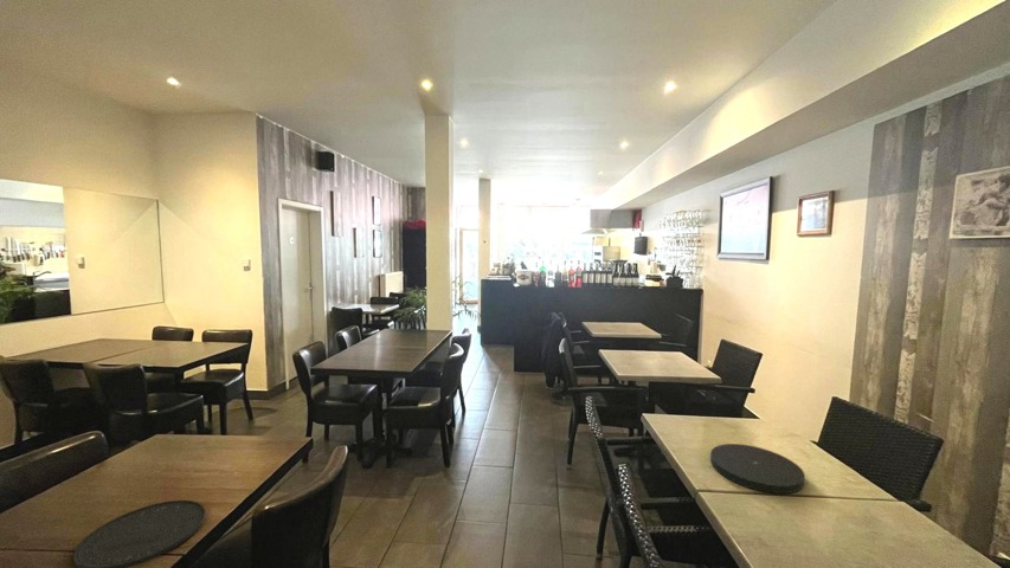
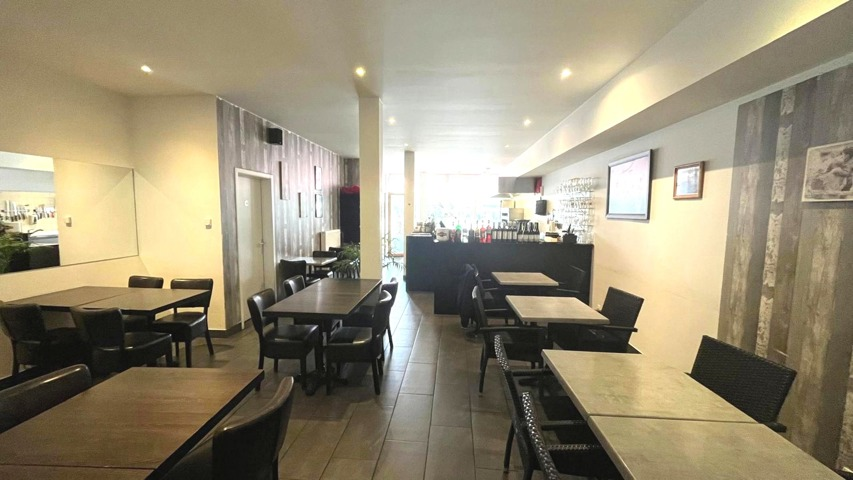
- plate [73,499,206,568]
- plate [709,443,806,495]
